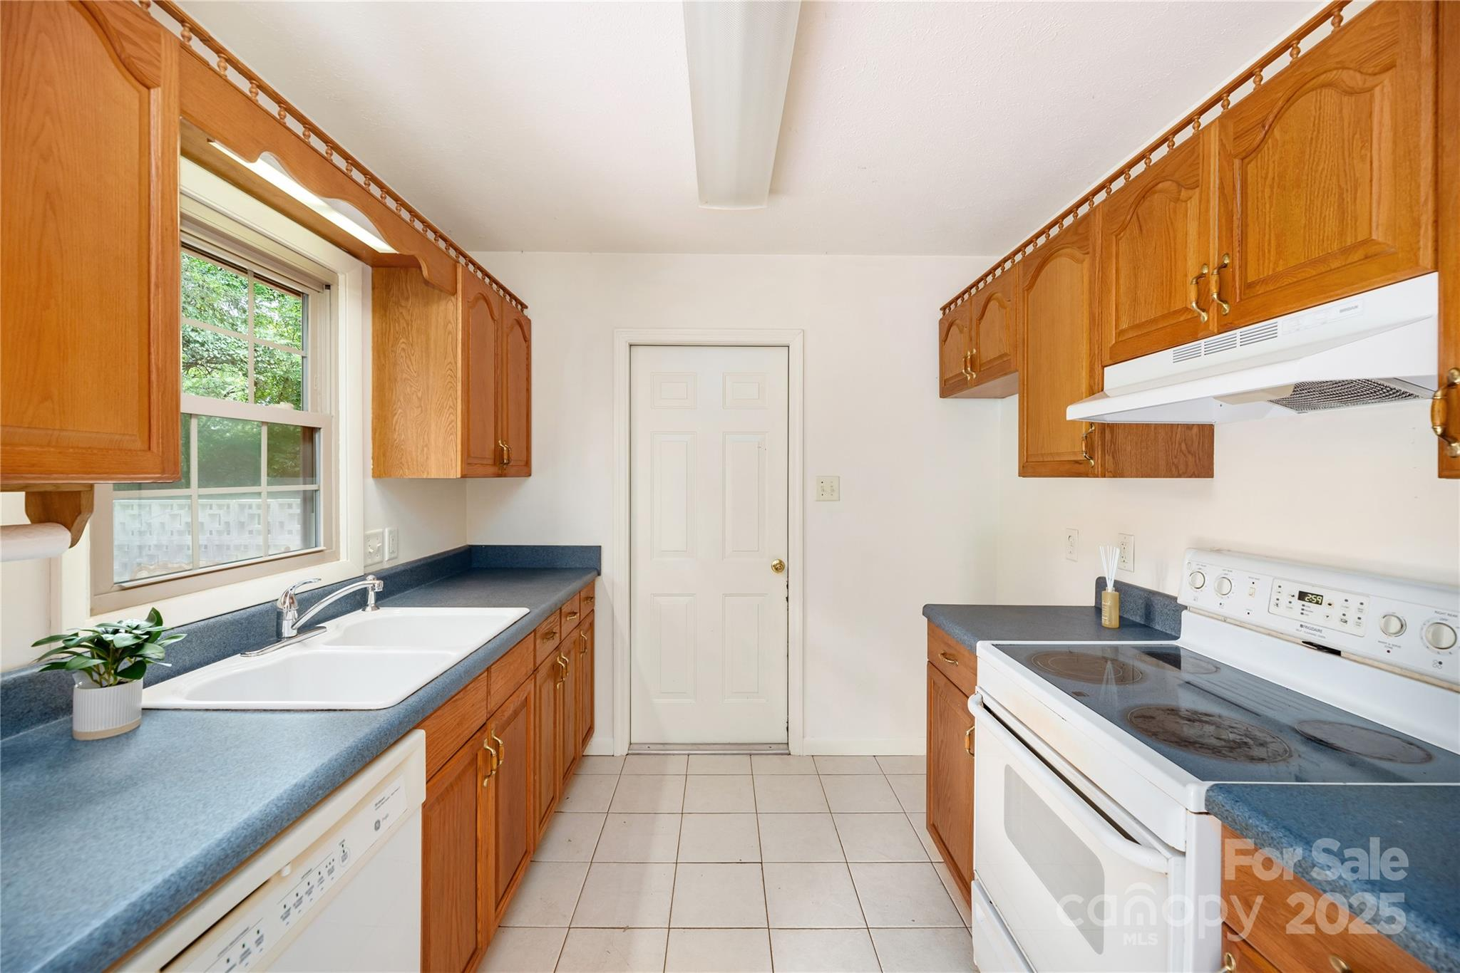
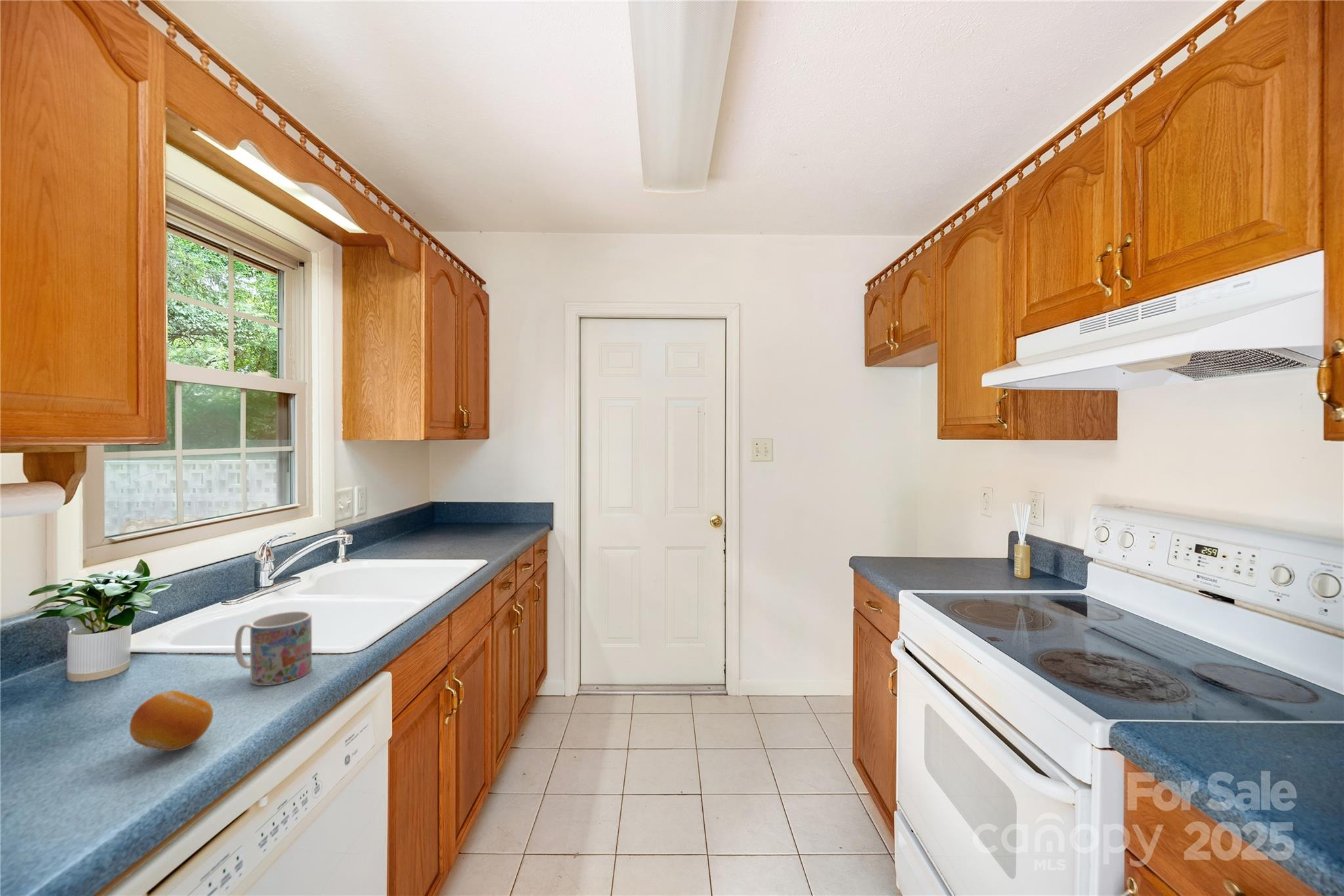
+ mug [234,611,312,686]
+ fruit [129,690,214,752]
